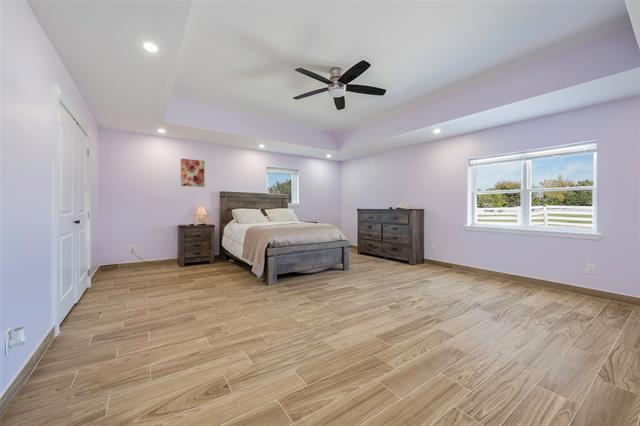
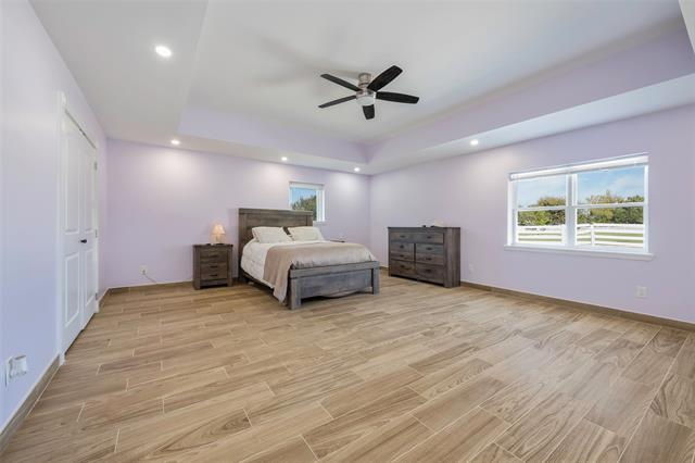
- wall art [180,158,205,188]
